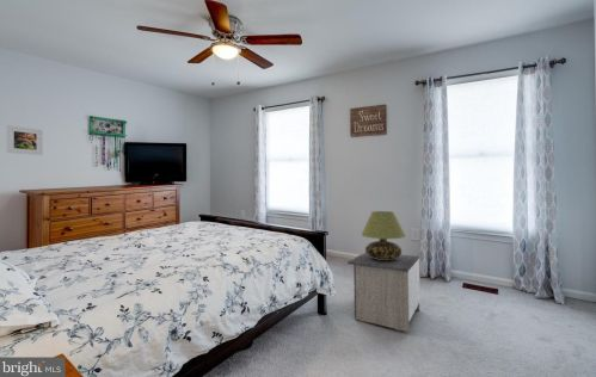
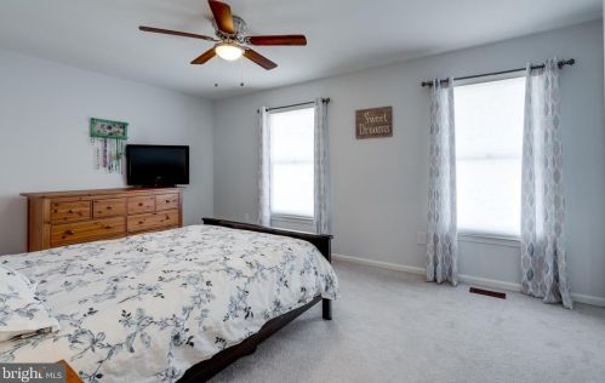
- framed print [6,124,44,156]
- nightstand [346,252,422,333]
- table lamp [360,210,407,260]
